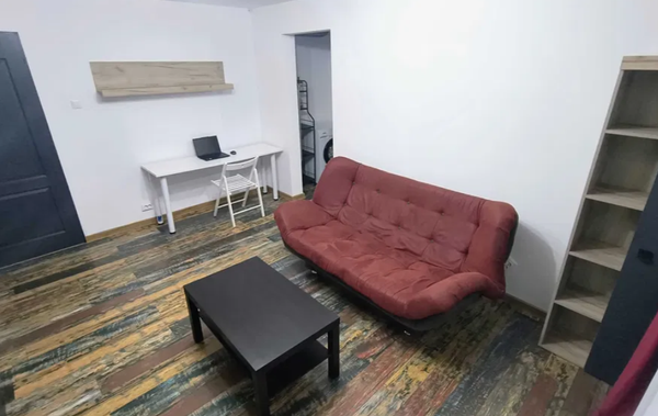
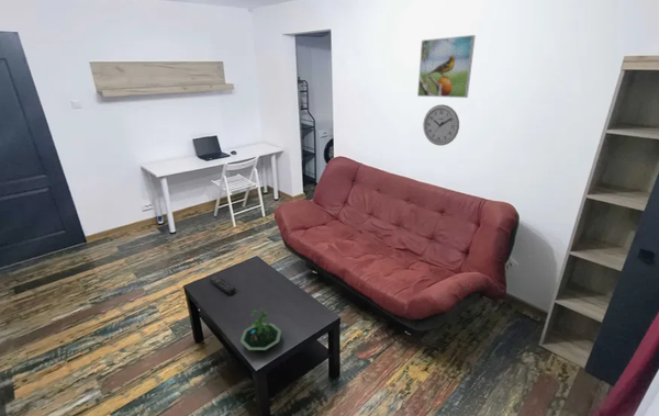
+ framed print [416,34,477,99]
+ remote control [209,276,237,296]
+ terrarium [239,307,282,351]
+ wall clock [422,103,460,146]
